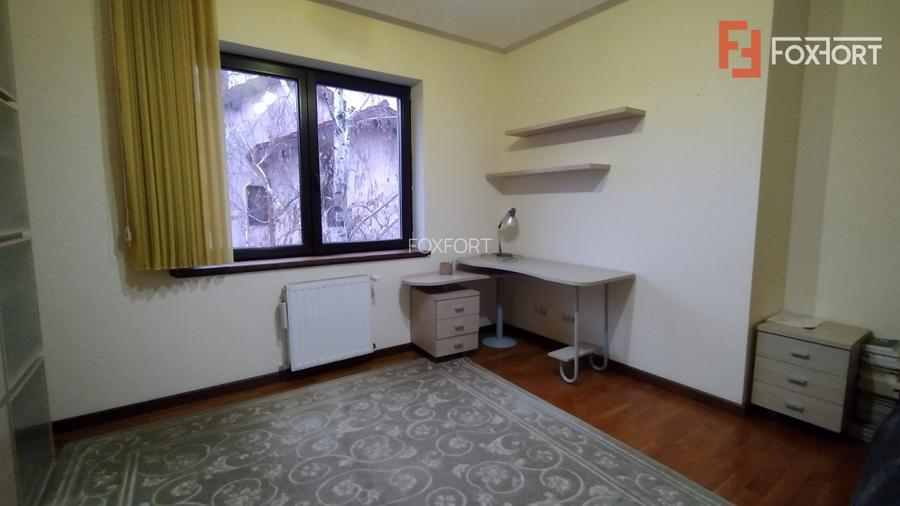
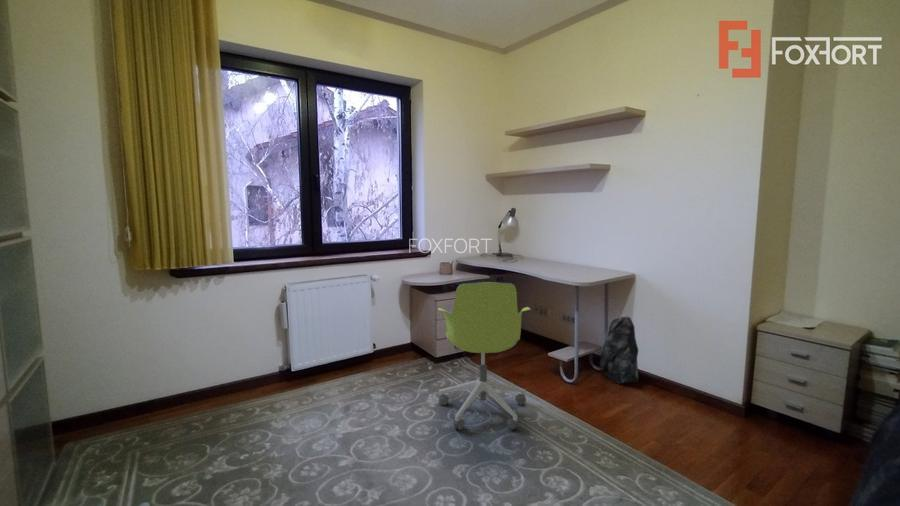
+ jacket [599,315,639,385]
+ office chair [437,281,531,431]
